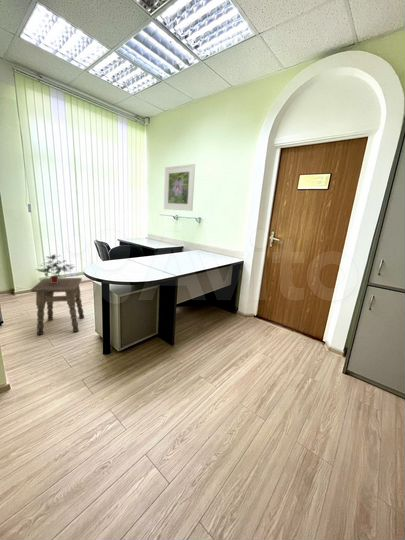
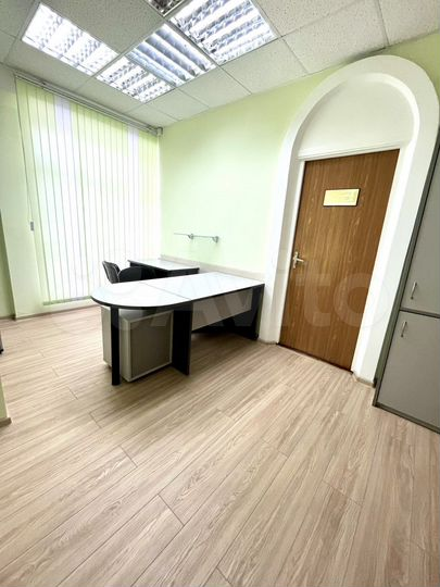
- potted plant [34,253,77,283]
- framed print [163,163,196,212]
- side table [30,277,85,336]
